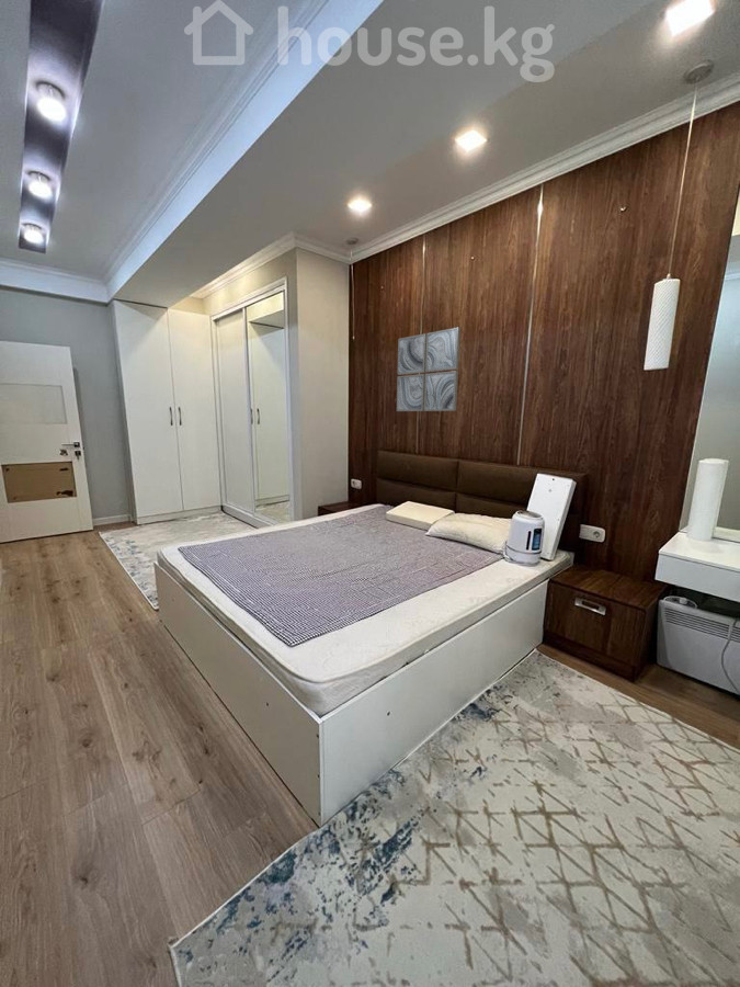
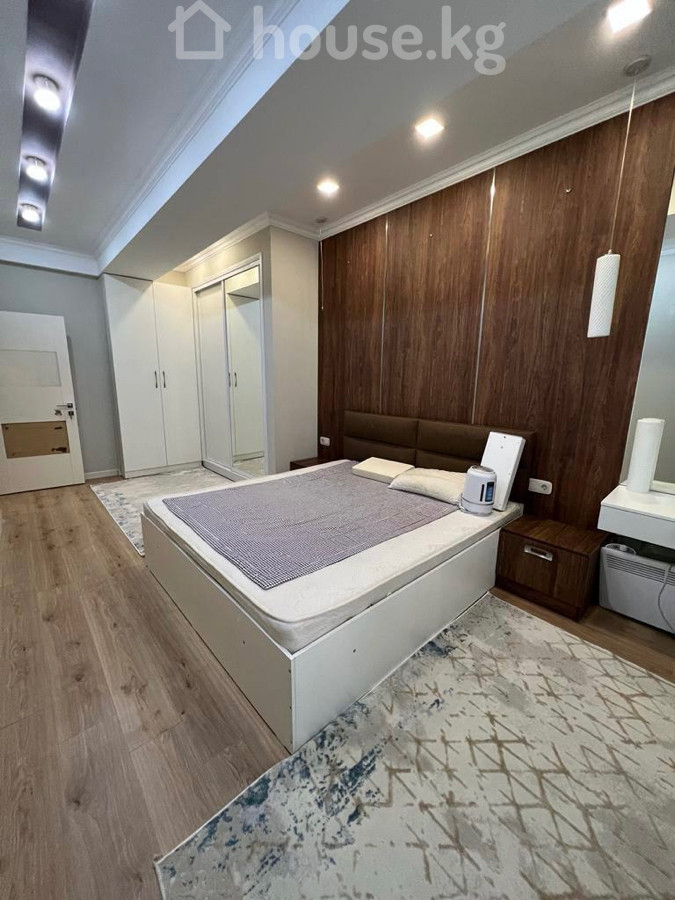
- wall art [396,327,462,412]
